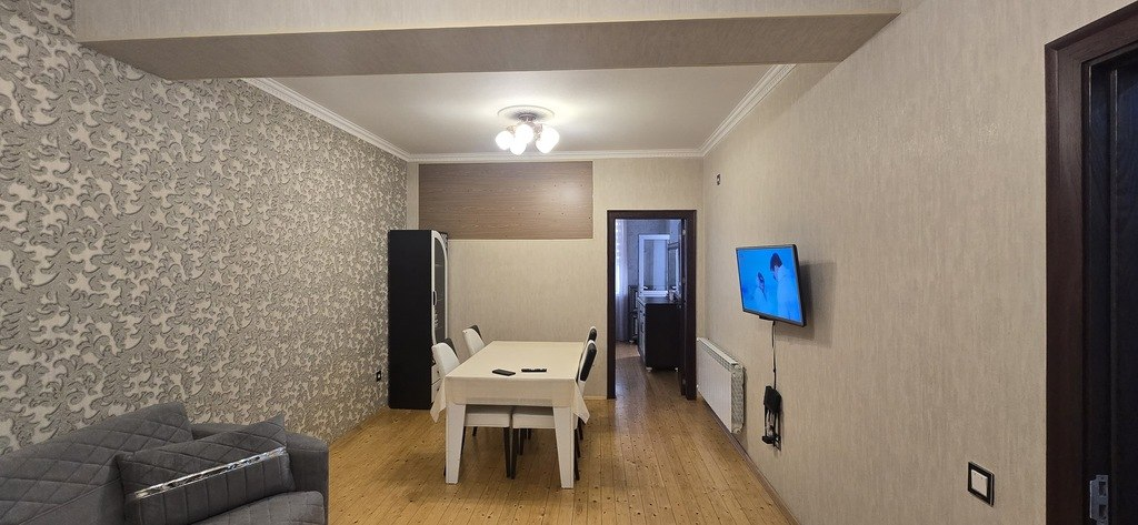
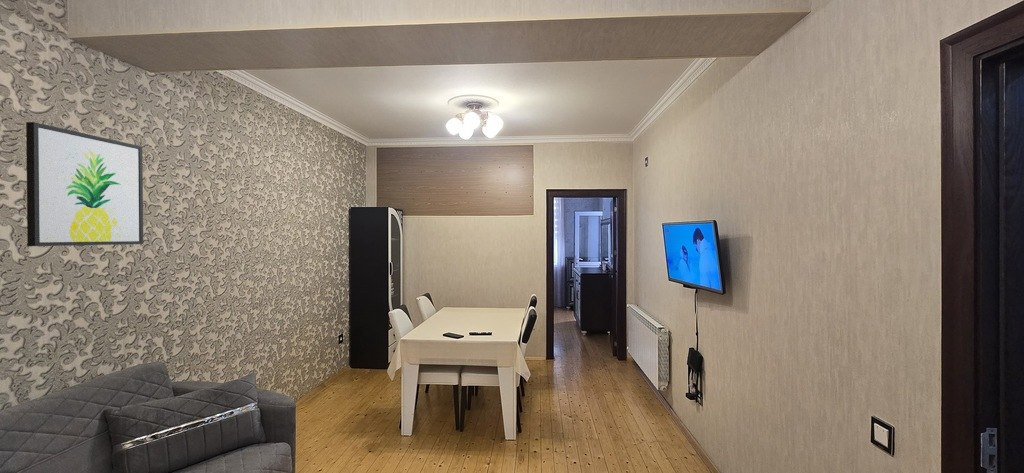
+ wall art [25,121,144,247]
